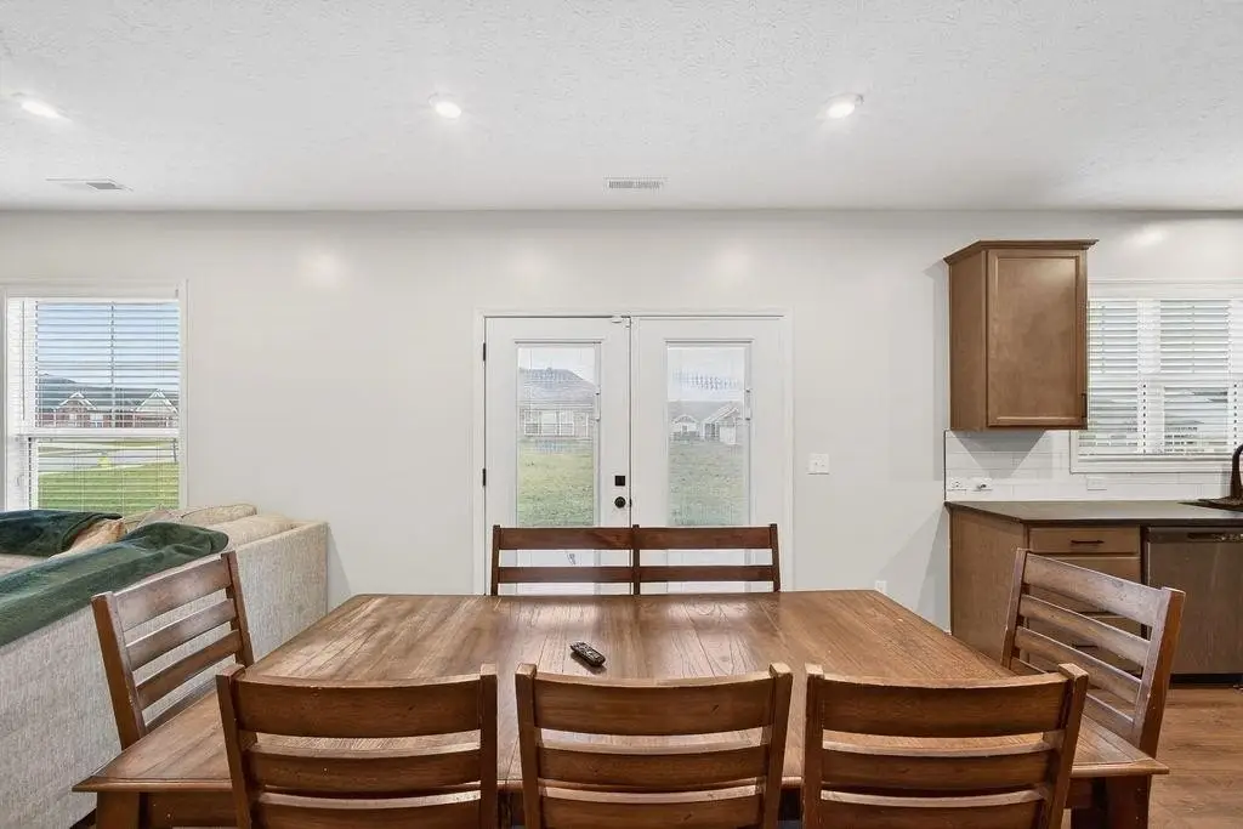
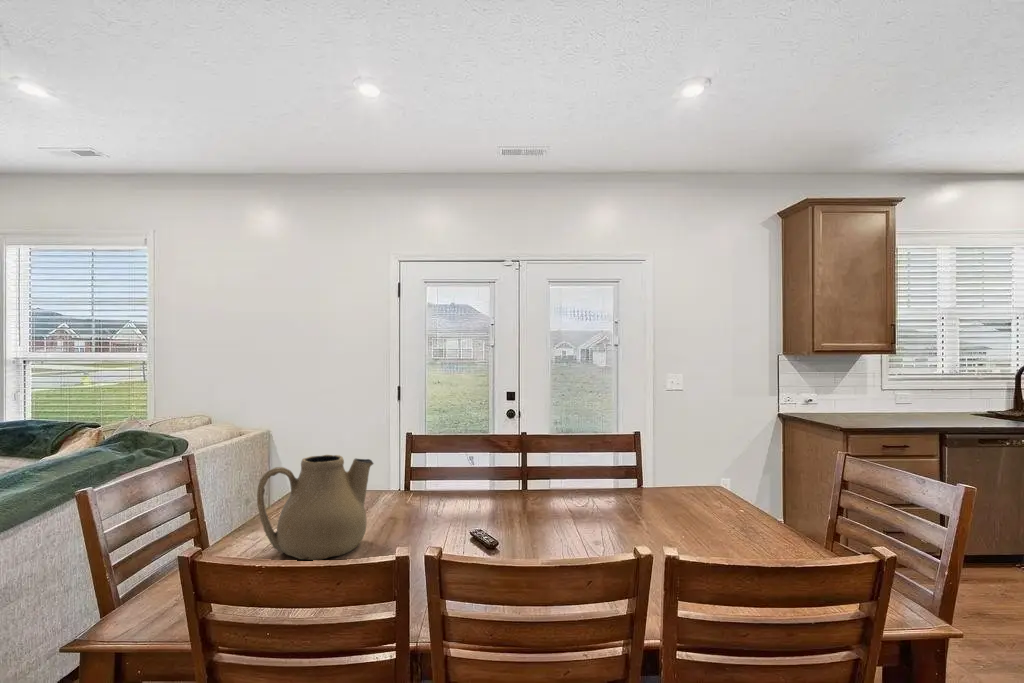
+ teapot [256,454,375,561]
